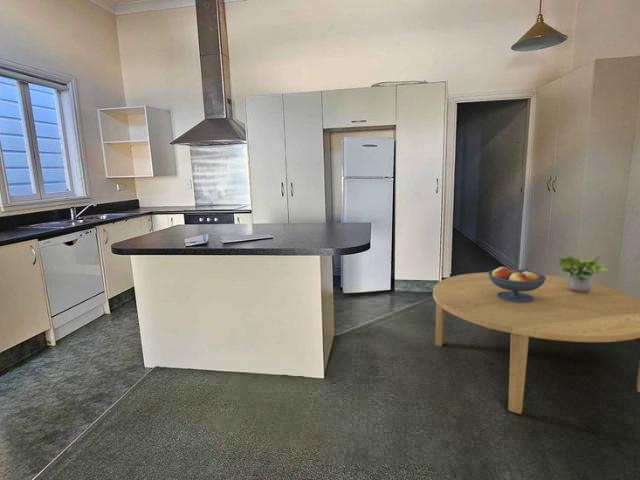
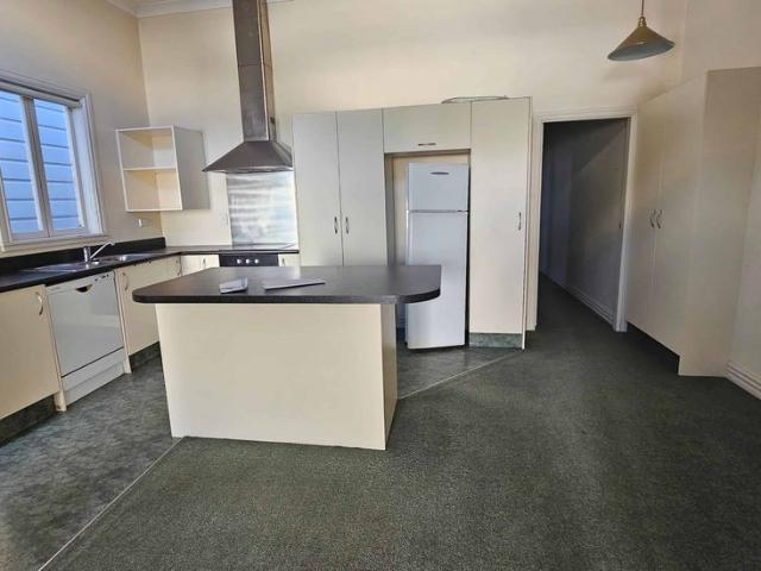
- dining table [432,271,640,415]
- potted plant [553,256,609,293]
- fruit bowl [488,266,546,303]
